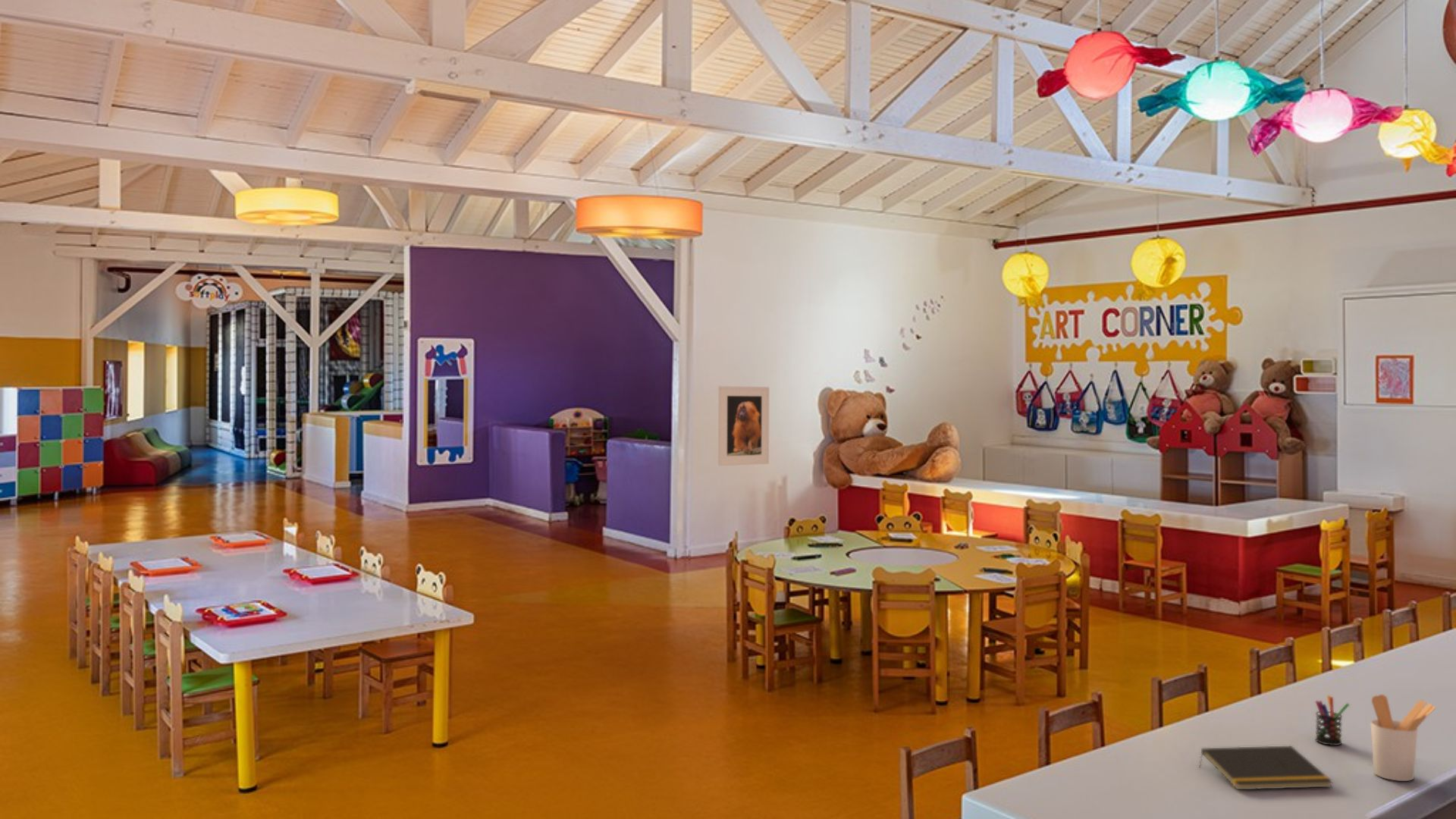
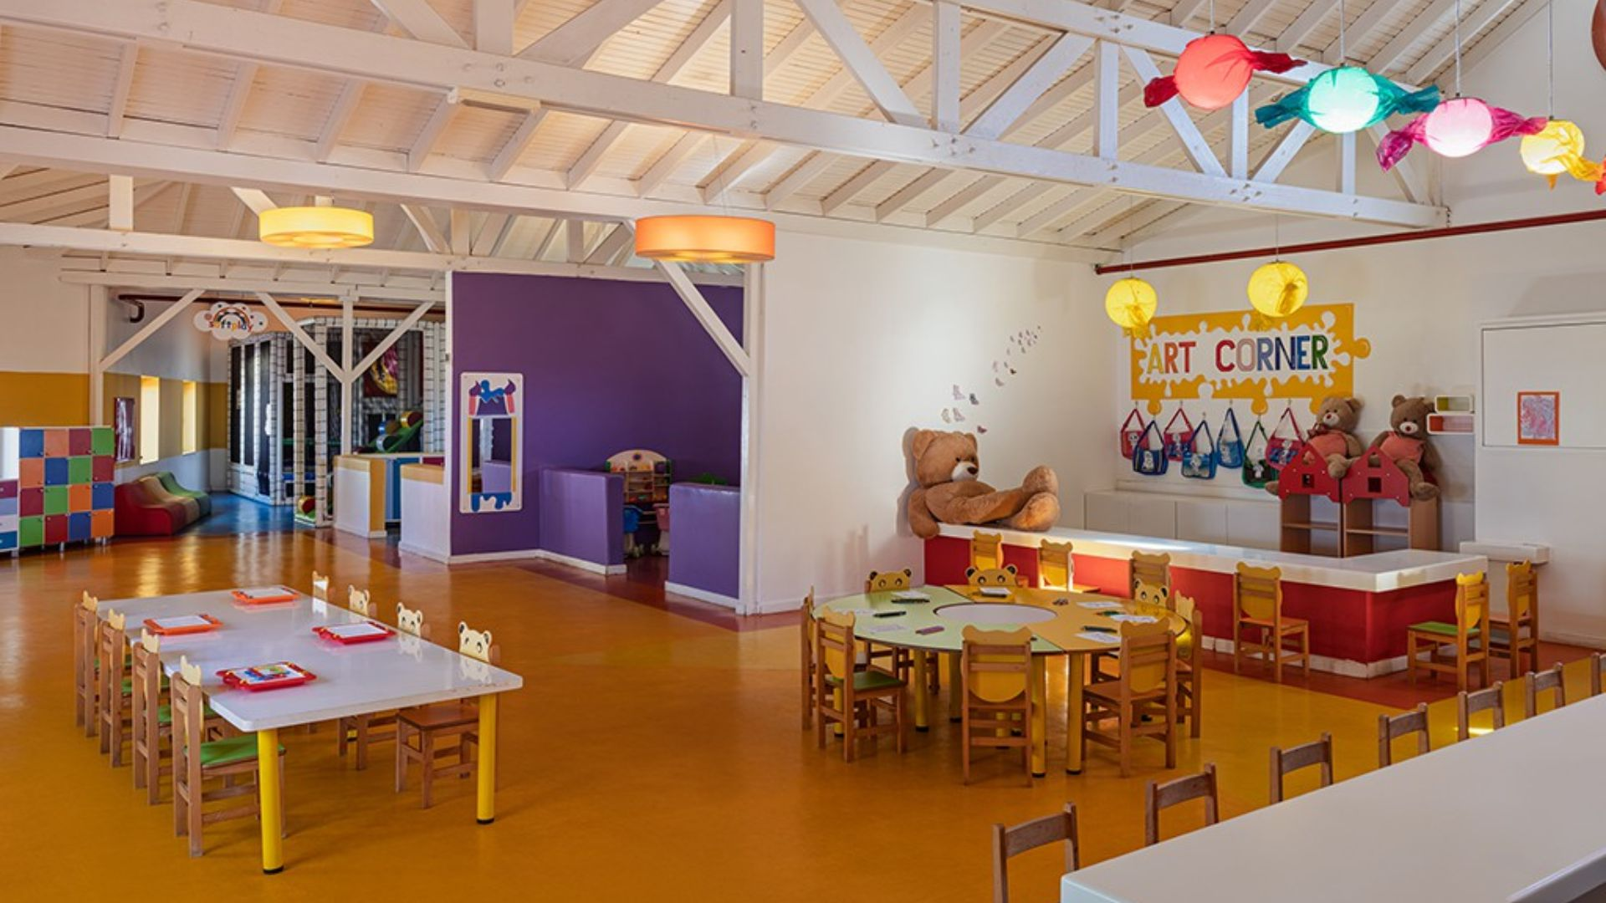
- notepad [1198,745,1334,790]
- utensil holder [1370,694,1436,782]
- pen holder [1315,695,1351,746]
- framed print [717,385,770,466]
